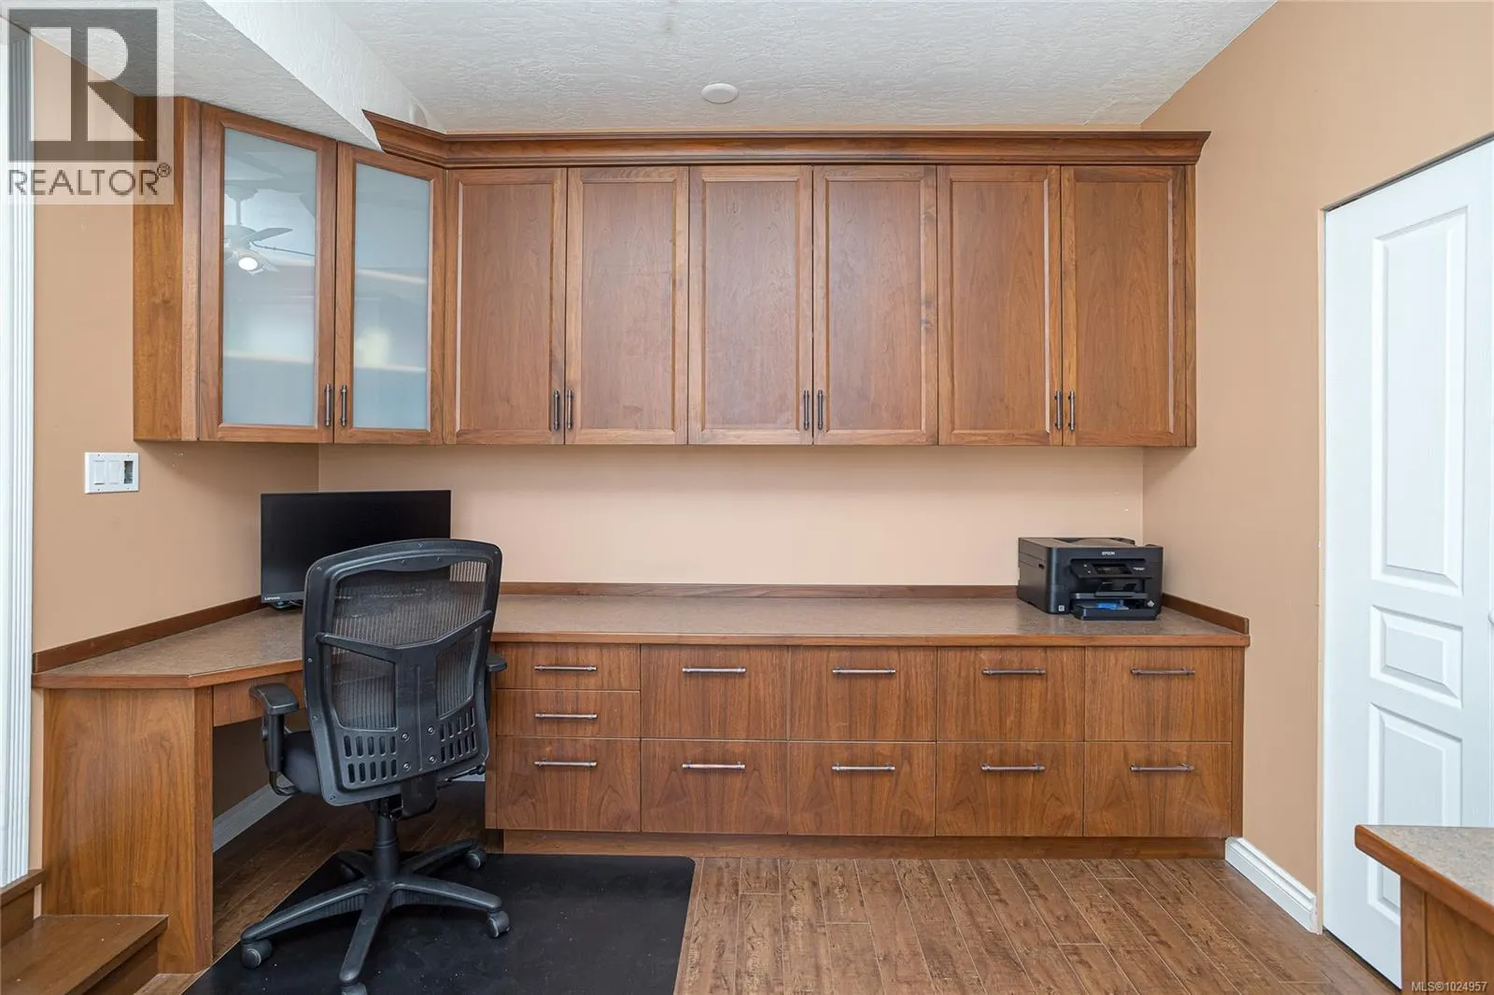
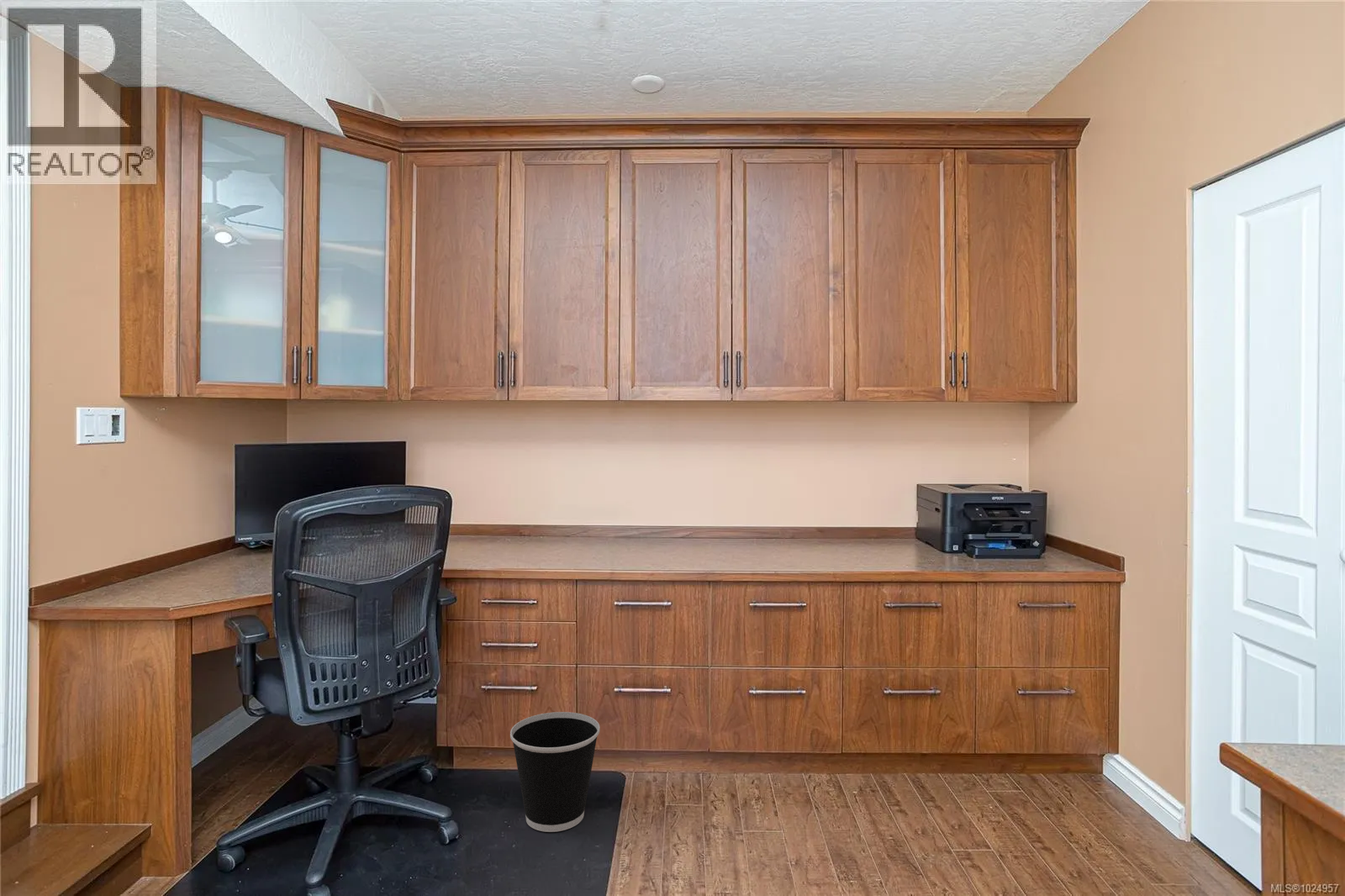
+ wastebasket [509,711,600,833]
